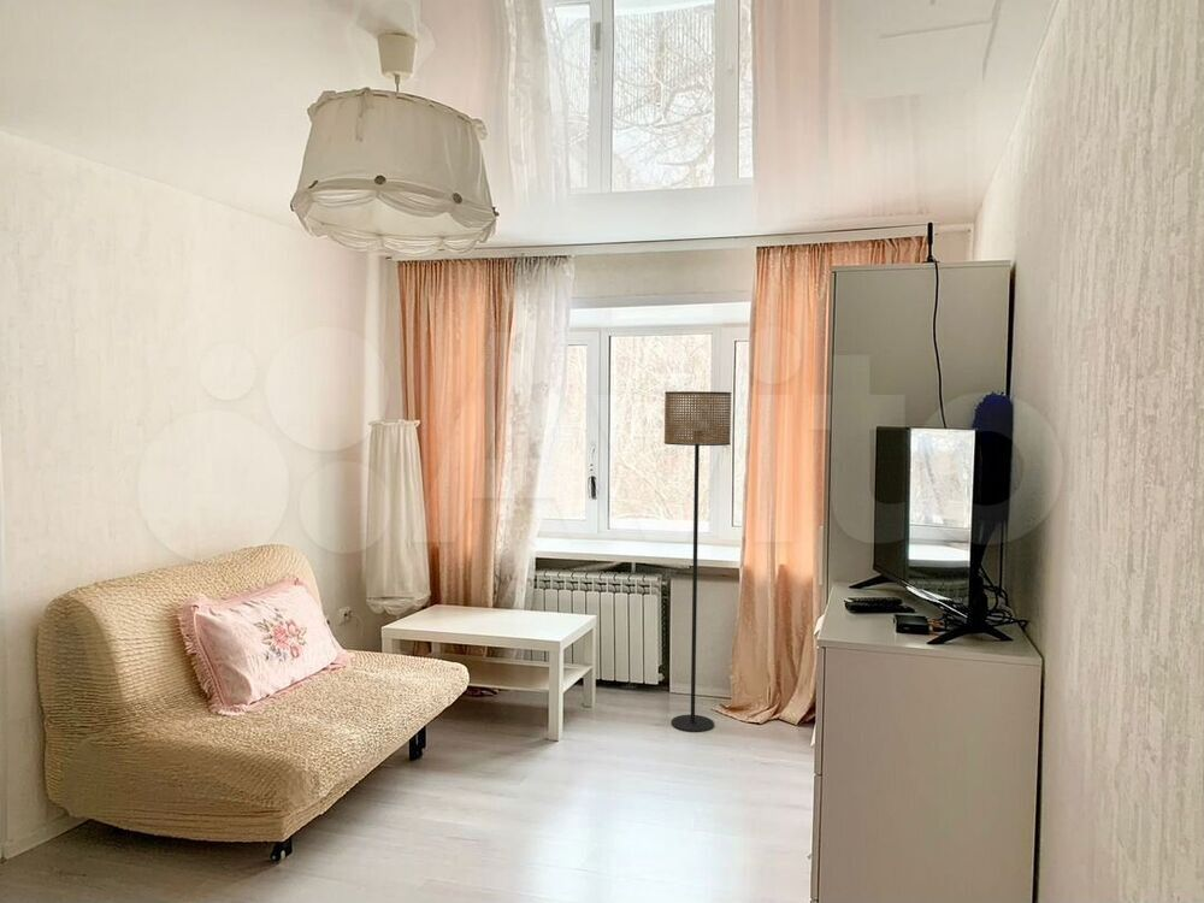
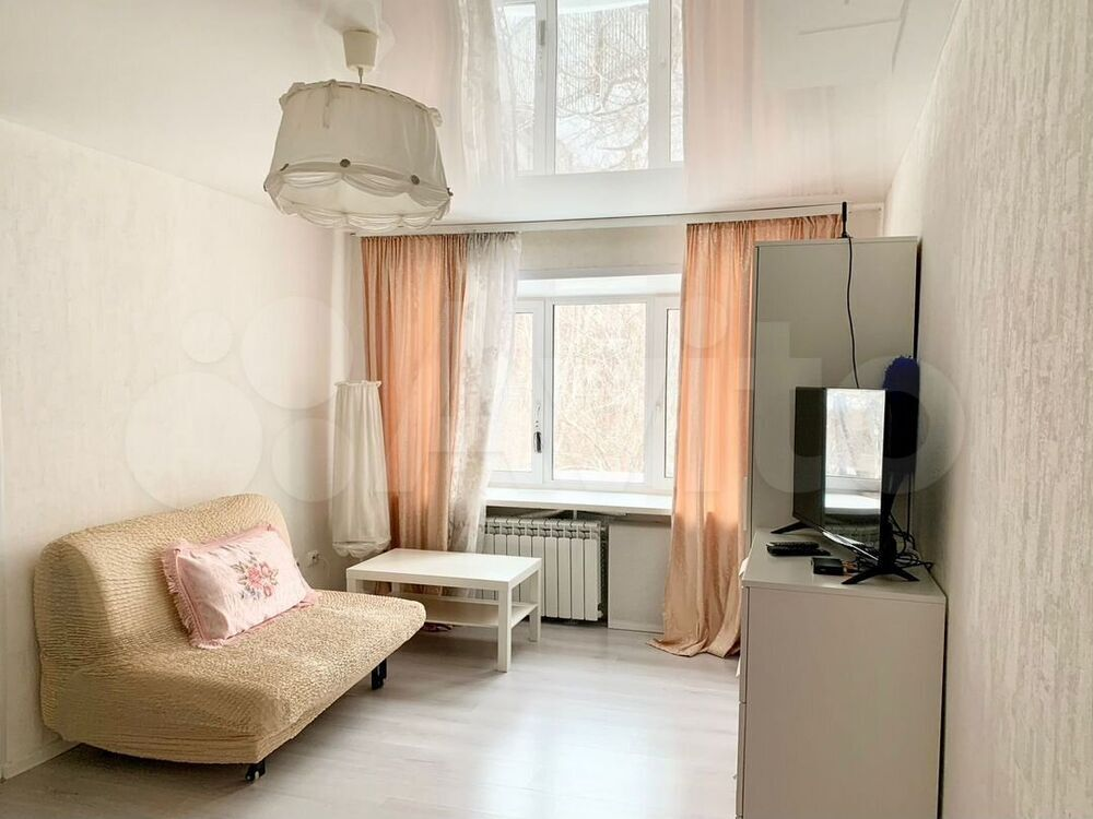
- floor lamp [663,390,732,733]
